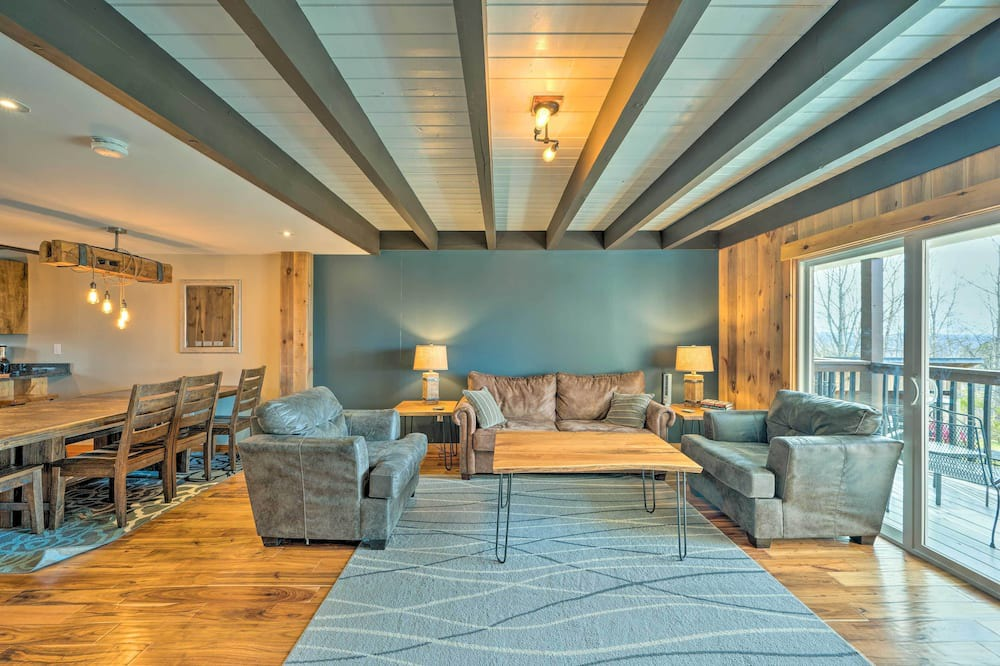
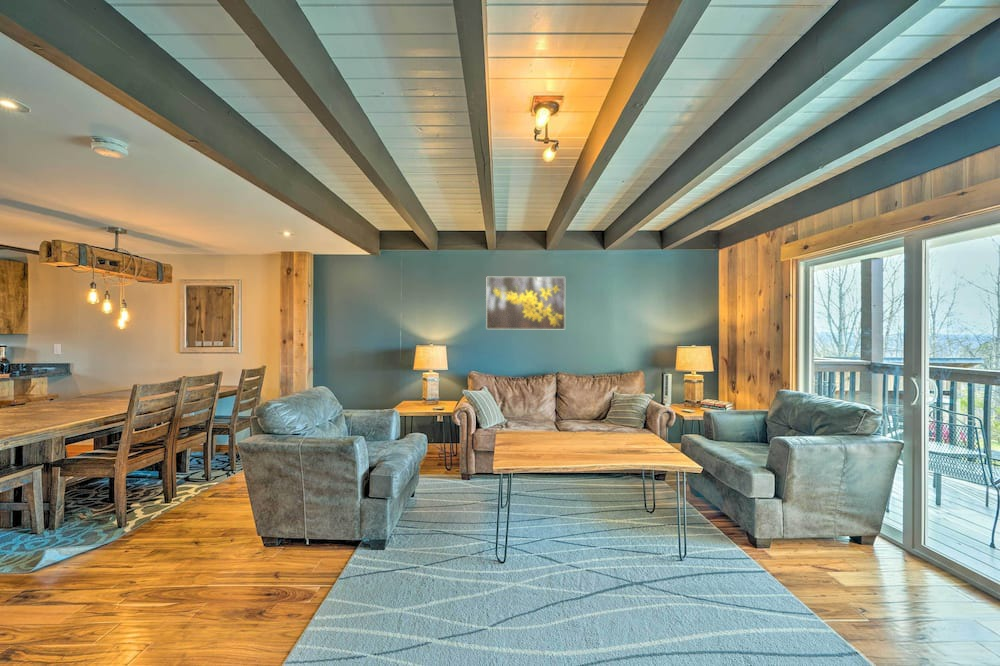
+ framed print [485,276,566,330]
